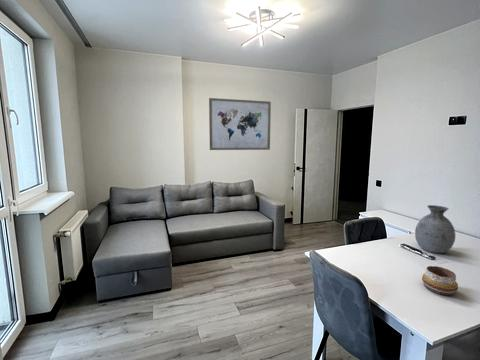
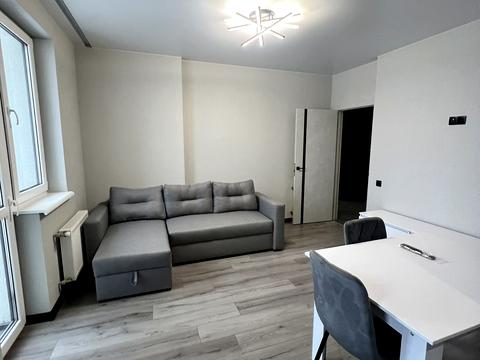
- decorative bowl [421,265,459,296]
- vase [414,204,456,254]
- wall art [208,97,272,151]
